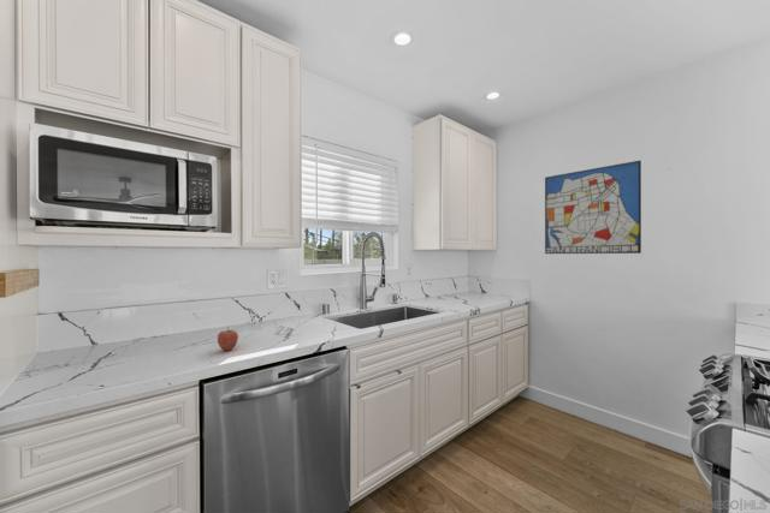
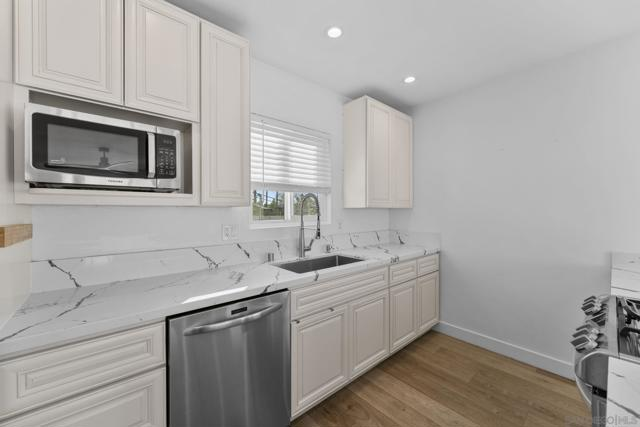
- wall art [544,160,642,255]
- fruit [217,326,239,352]
